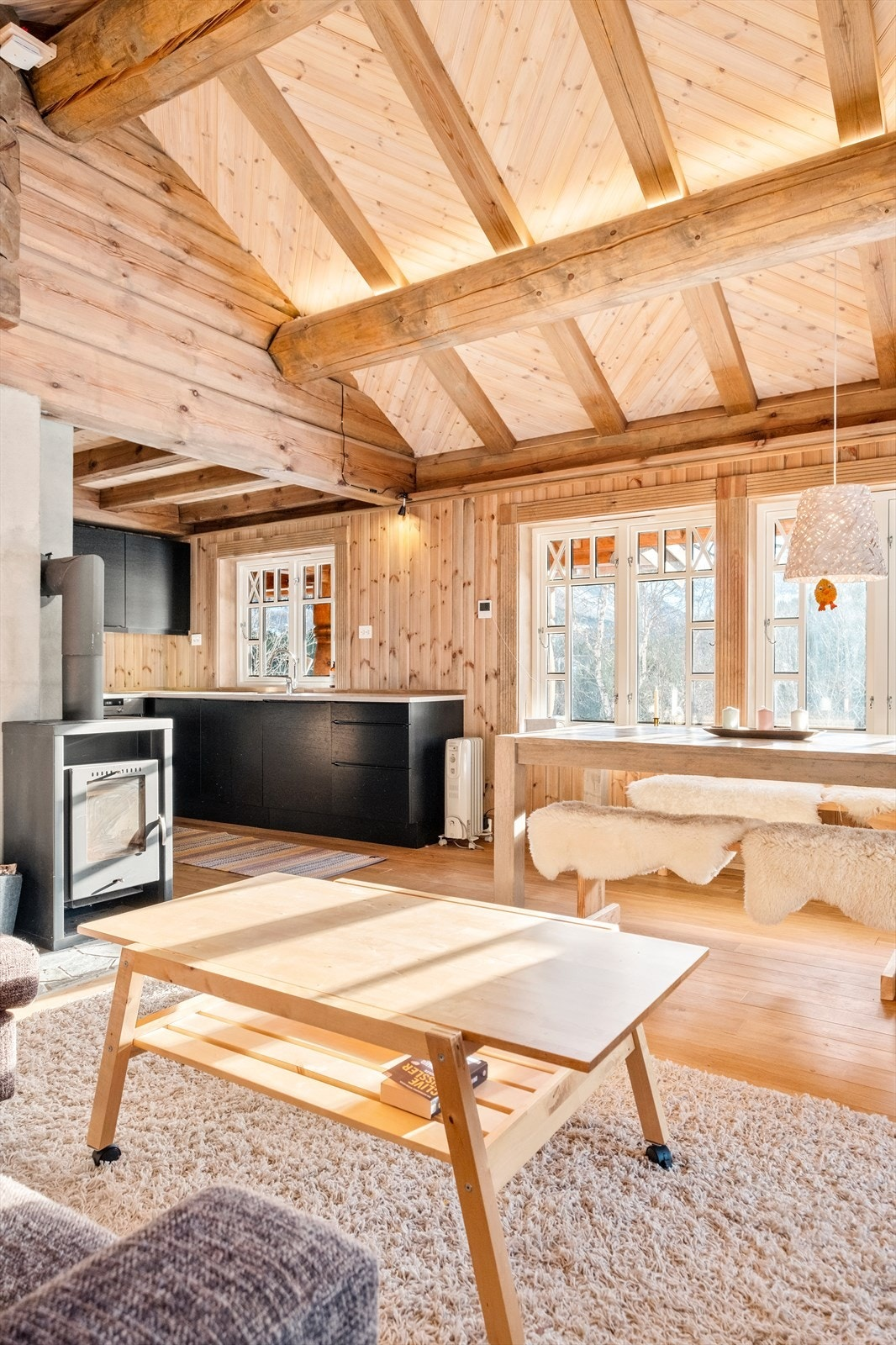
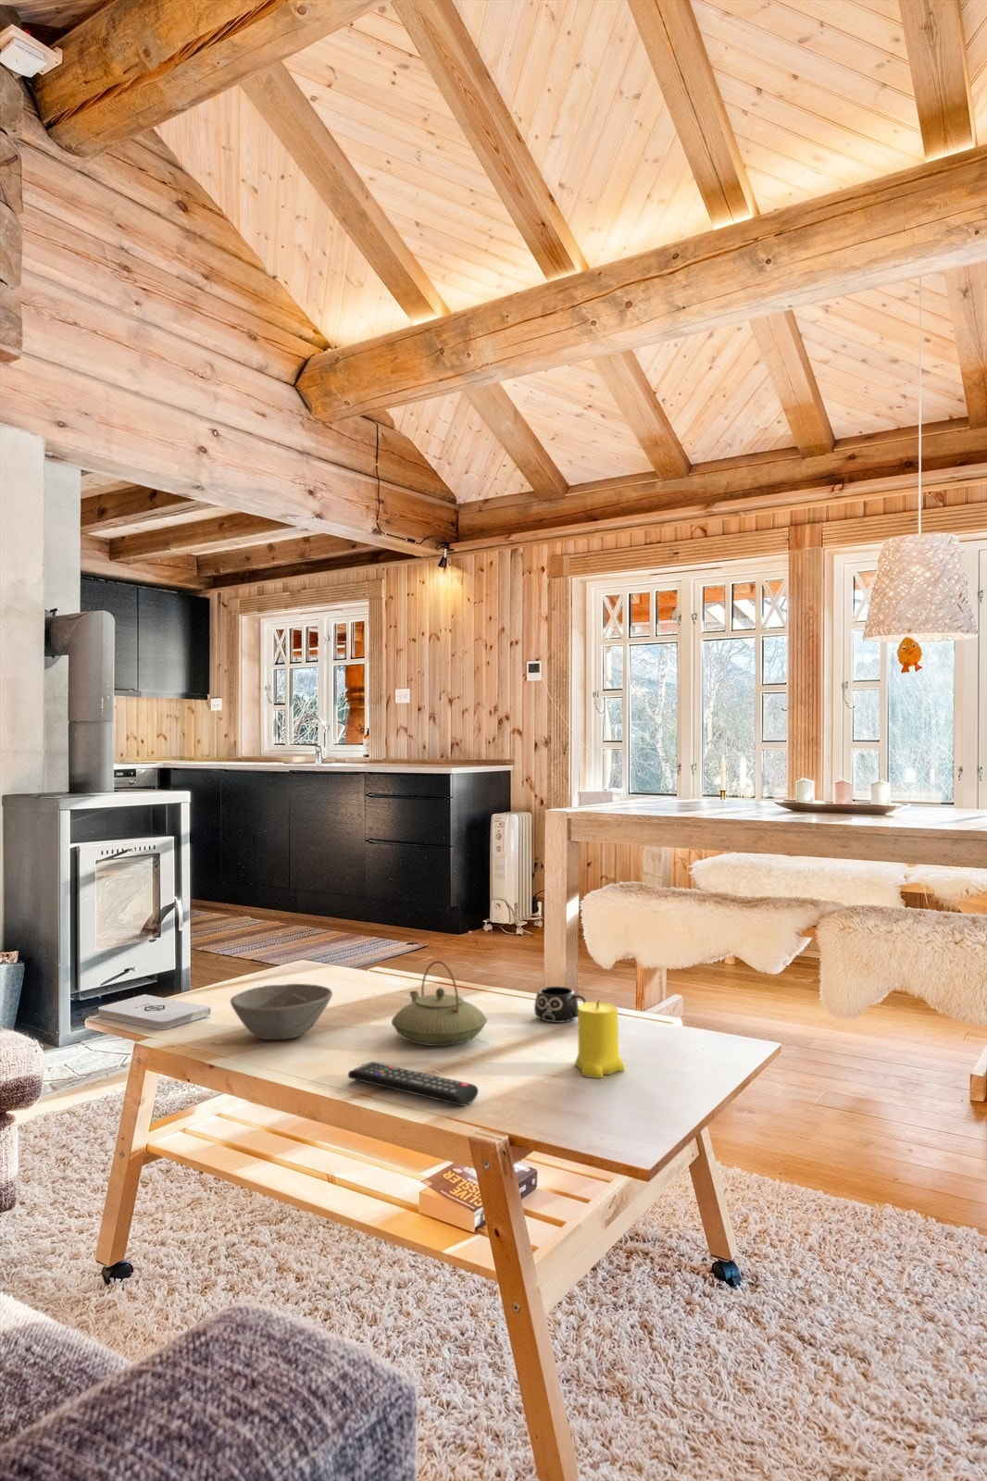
+ candle [574,1000,626,1079]
+ teapot [391,960,488,1047]
+ bowl [229,983,334,1041]
+ mug [533,985,587,1024]
+ remote control [347,1060,479,1107]
+ notepad [97,993,212,1031]
